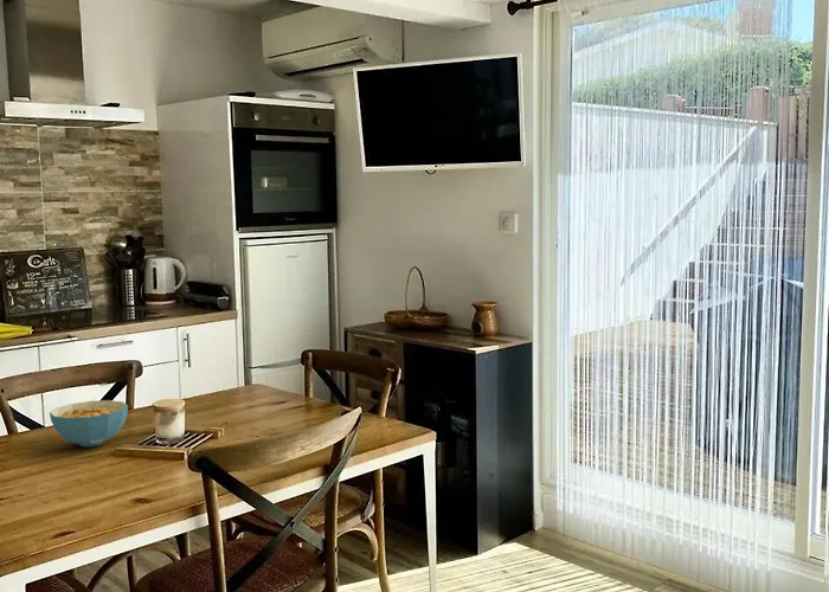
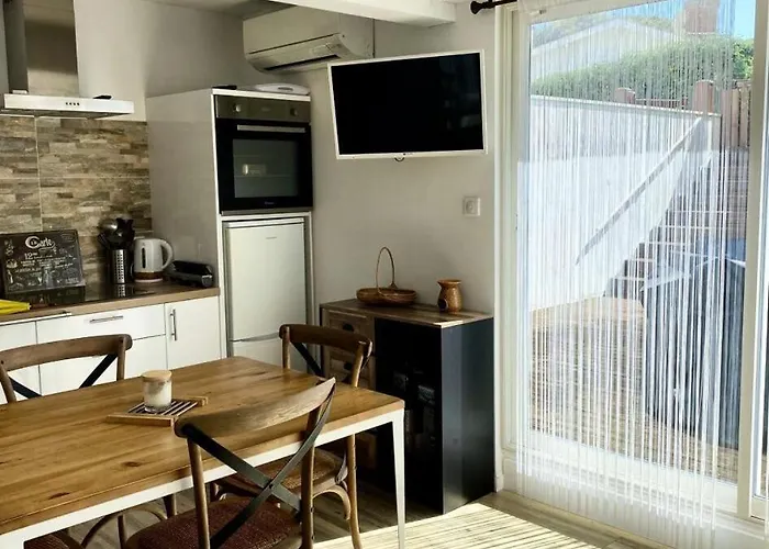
- cereal bowl [49,399,129,448]
